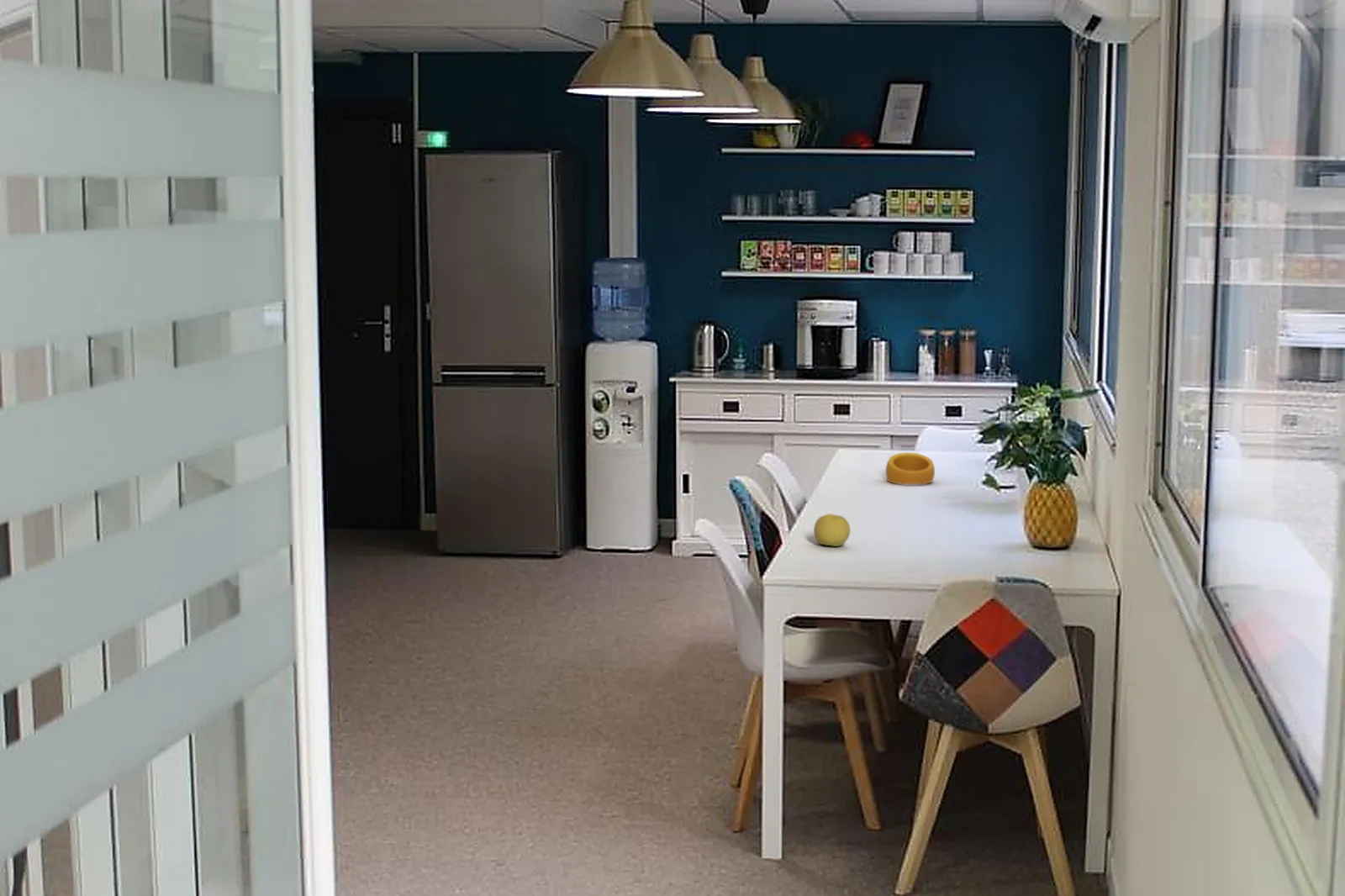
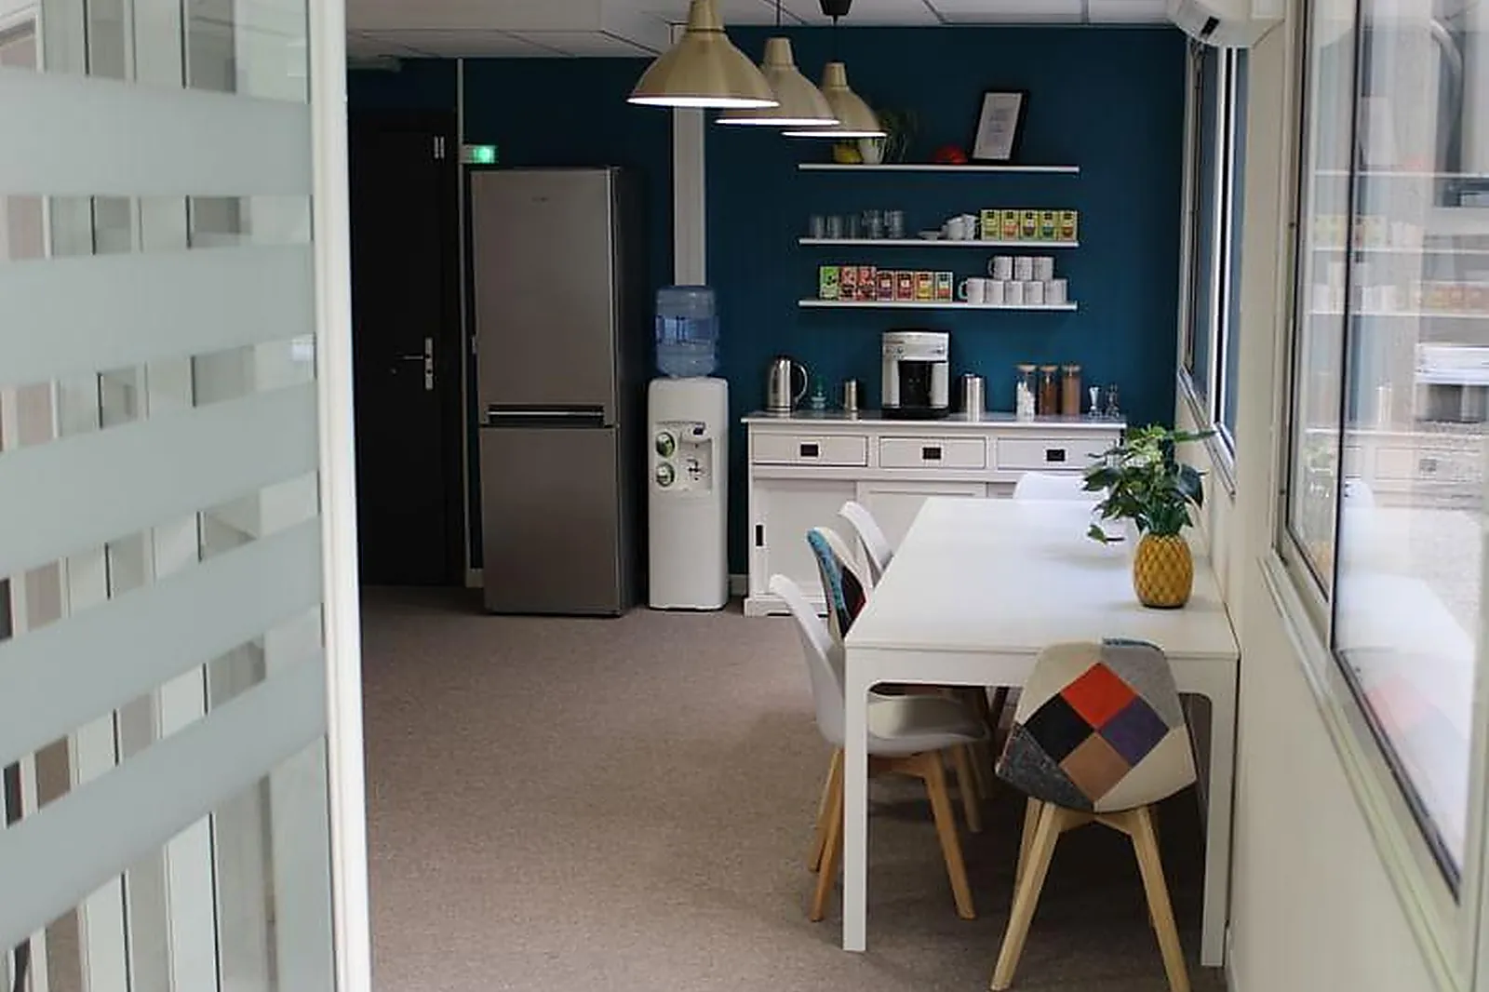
- fruit [813,513,851,547]
- ring [885,451,936,485]
